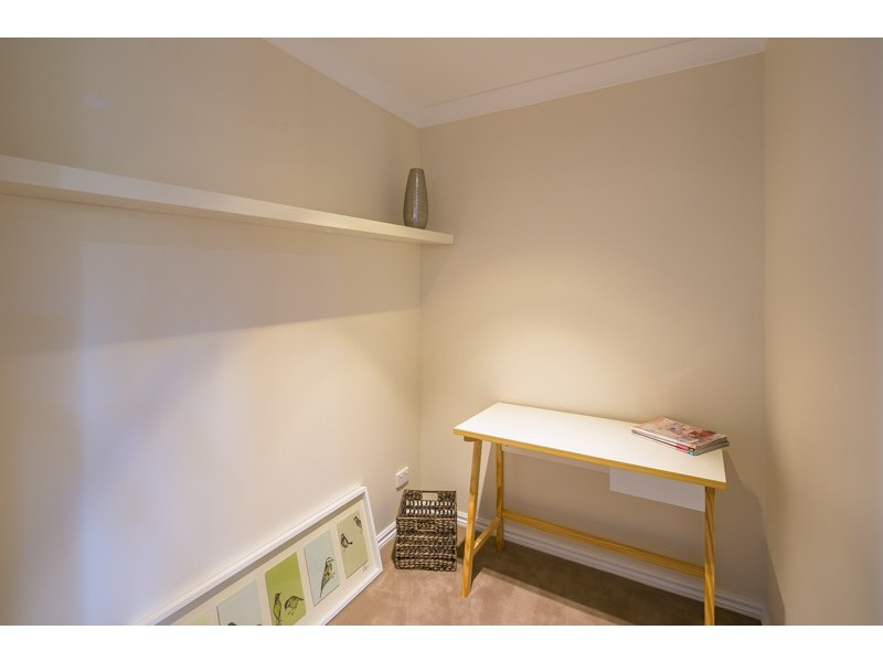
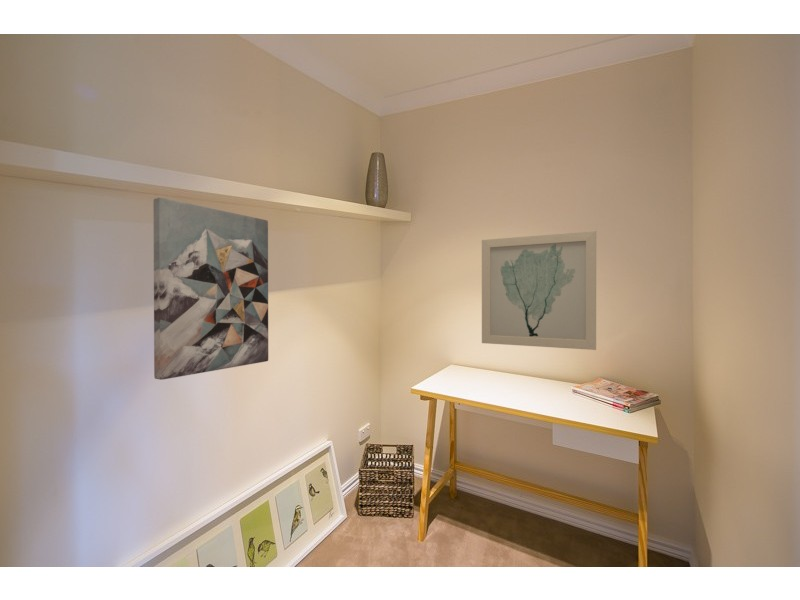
+ wall art [153,197,269,381]
+ wall art [481,230,597,351]
